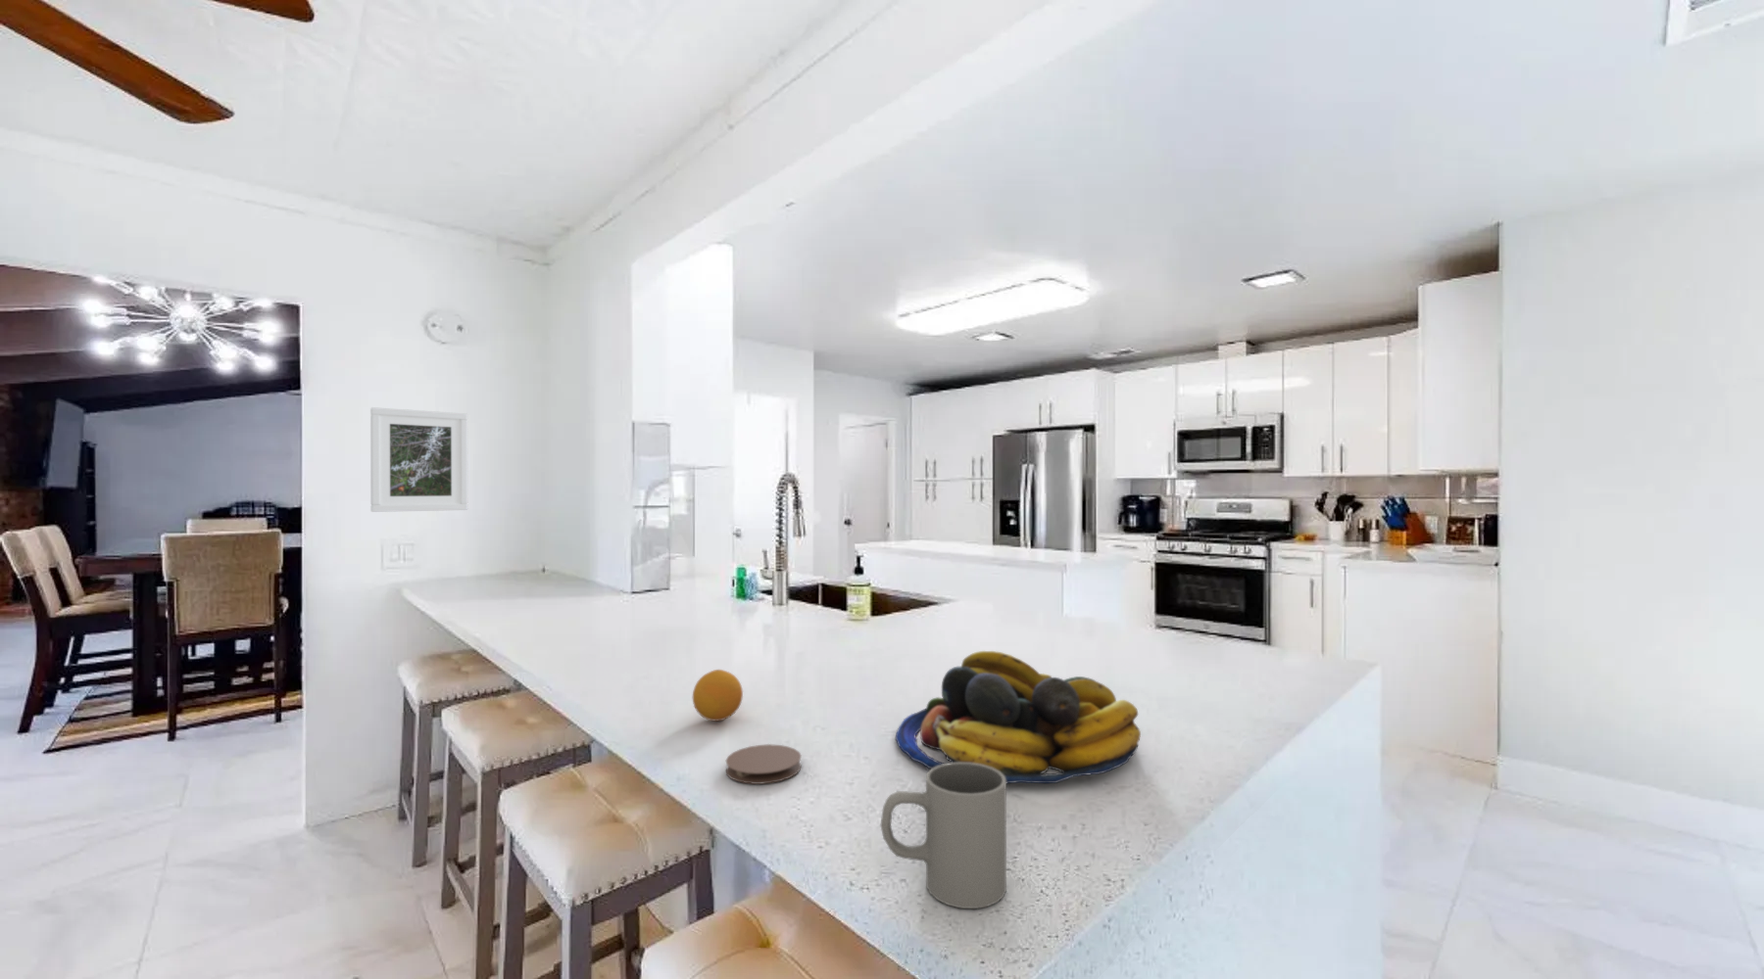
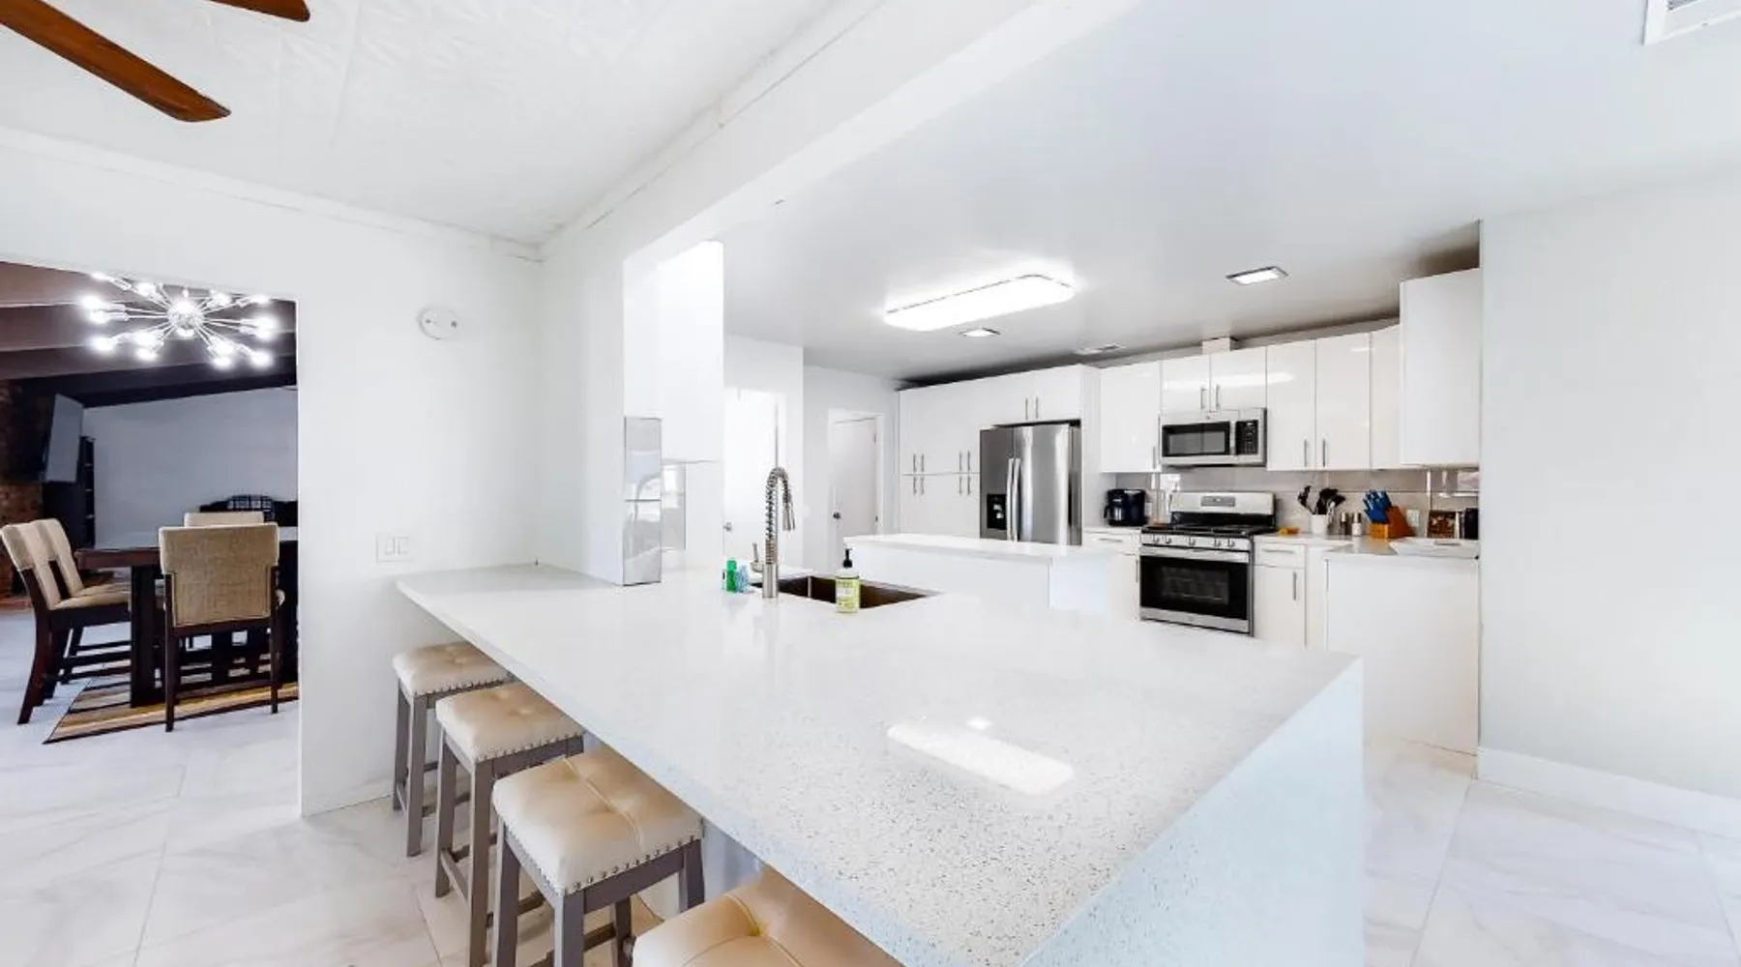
- fruit [691,669,743,721]
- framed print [369,406,468,512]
- fruit bowl [895,650,1141,784]
- mug [880,762,1007,909]
- coaster [725,743,802,785]
